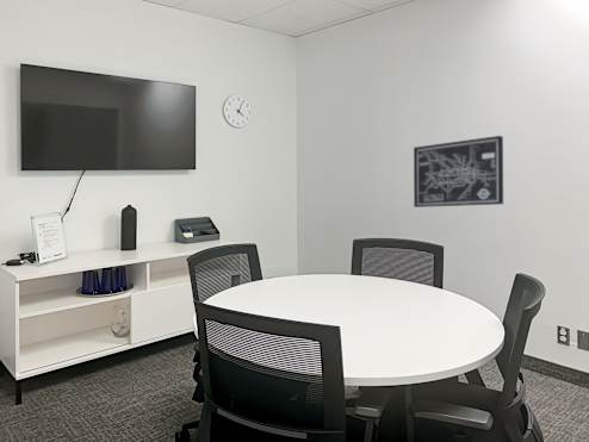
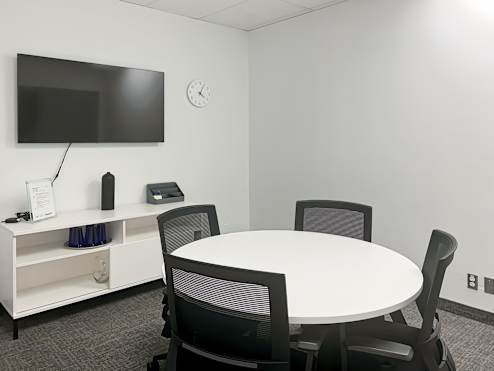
- wall art [413,135,504,208]
